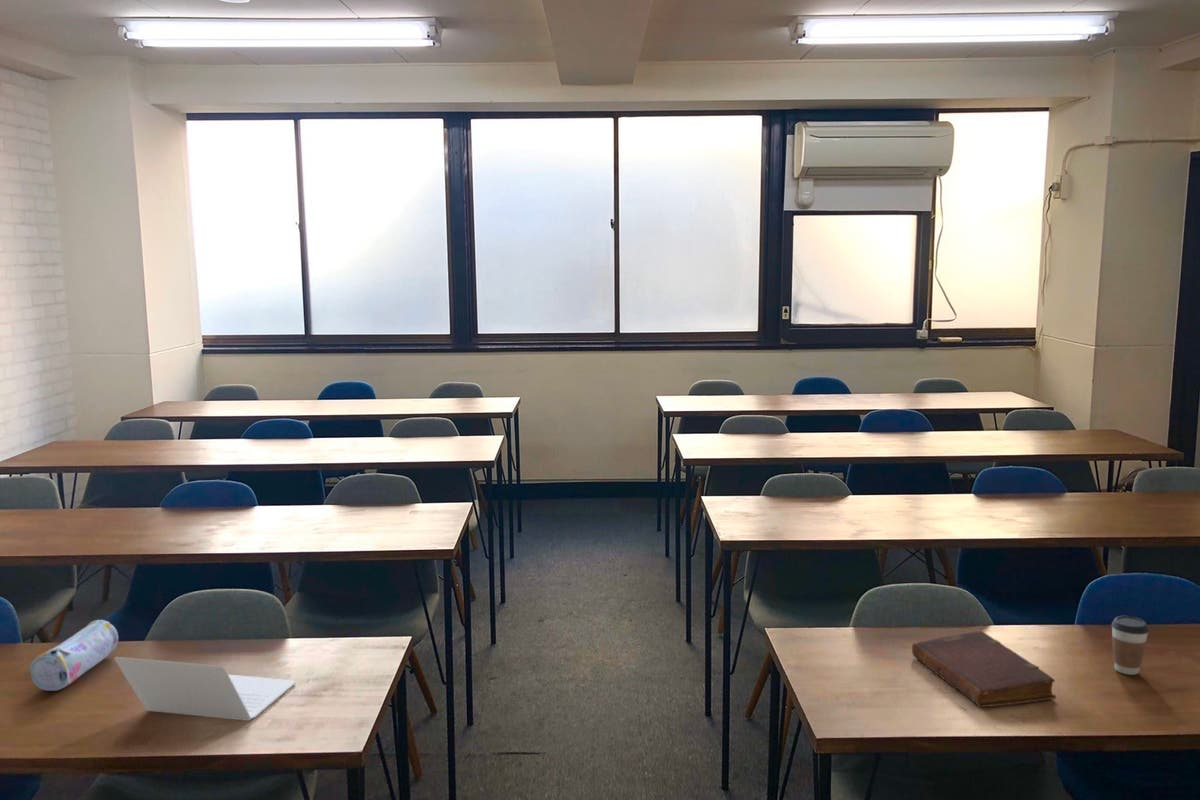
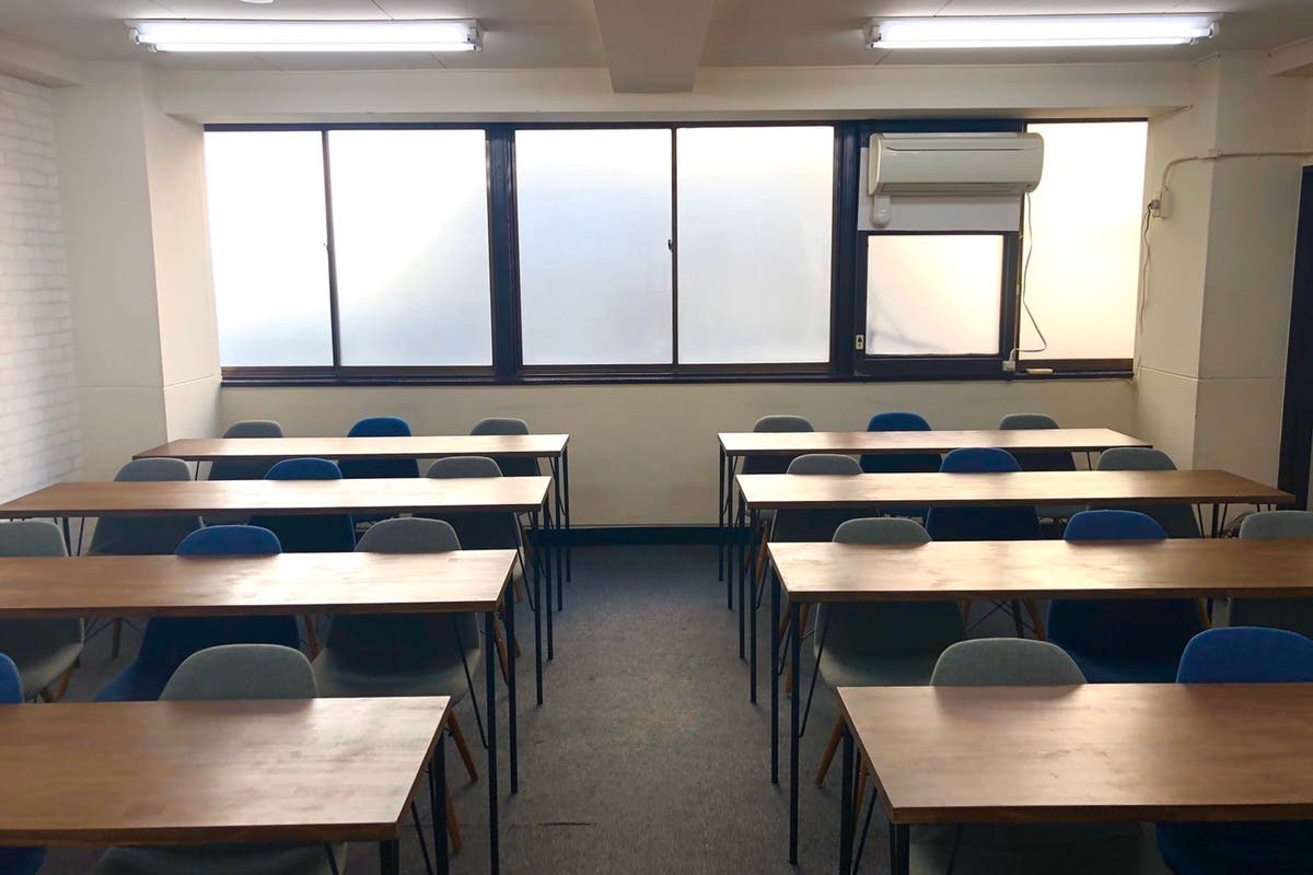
- pencil case [29,619,119,692]
- coffee cup [1111,615,1150,676]
- diary [911,630,1057,708]
- laptop [113,656,297,722]
